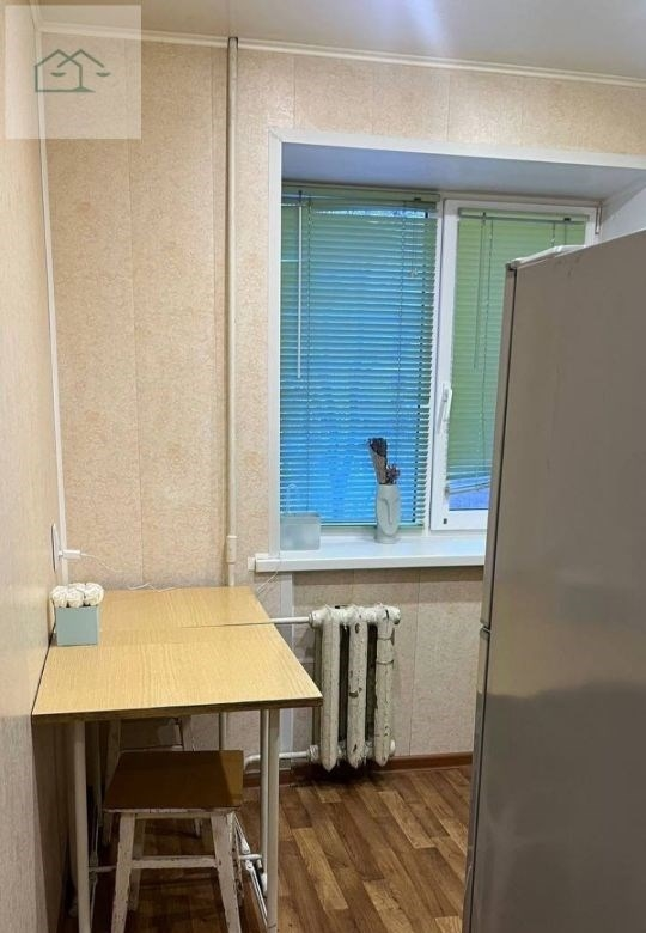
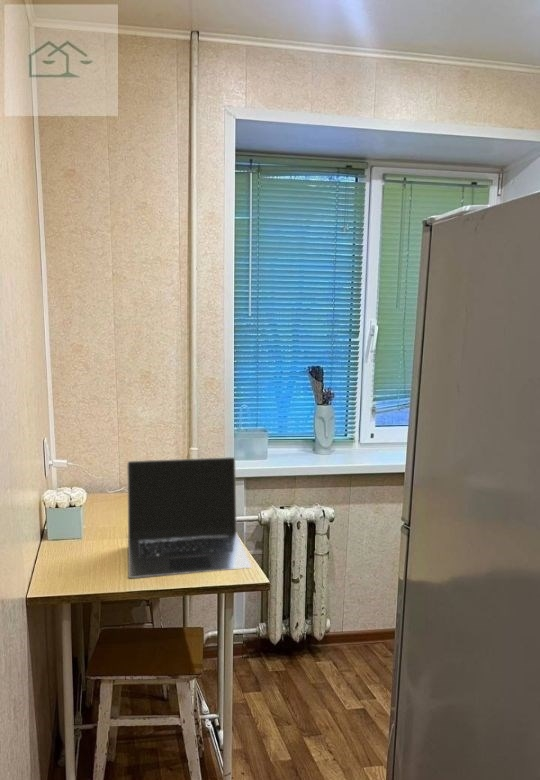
+ laptop [126,456,253,579]
